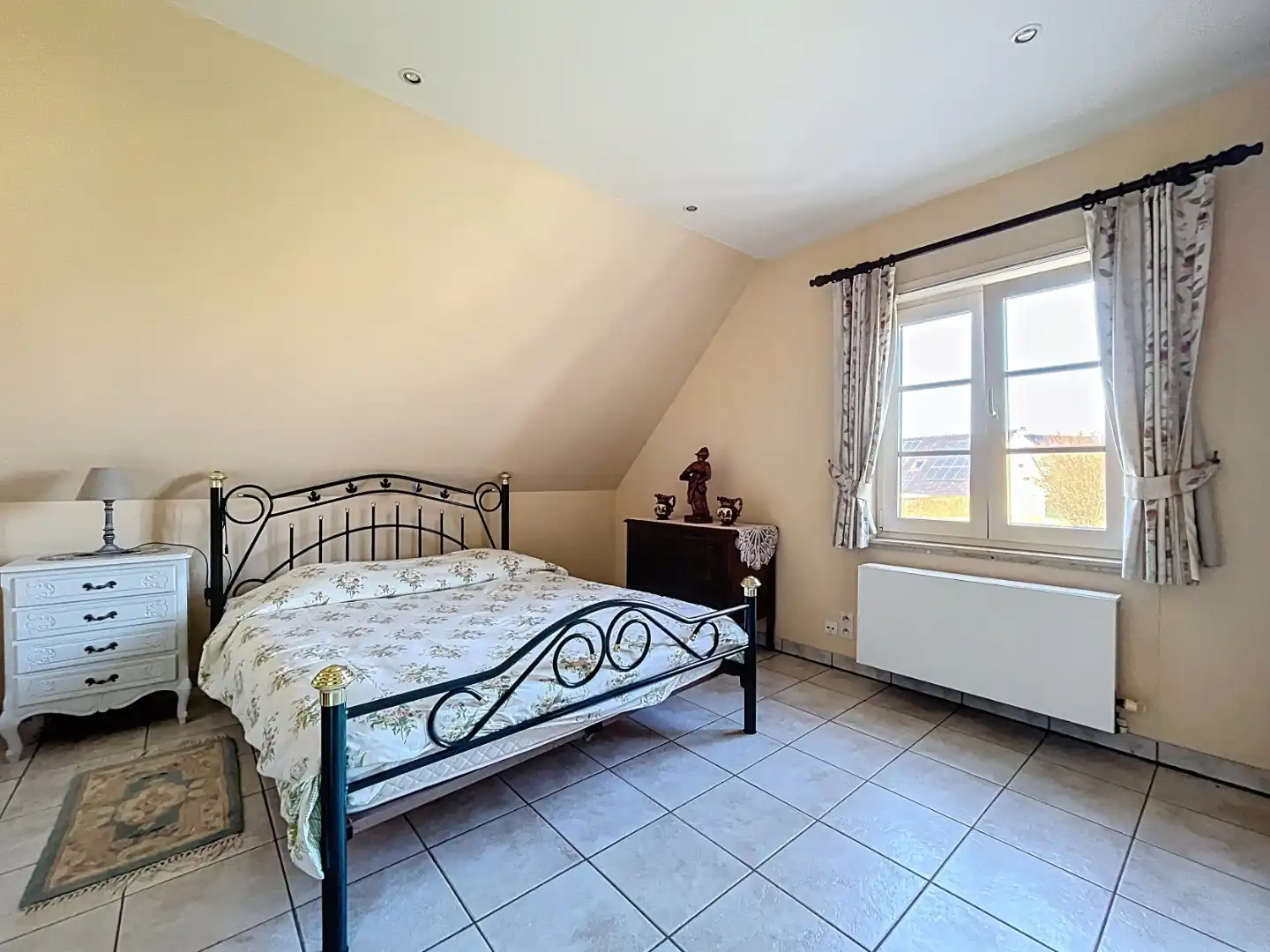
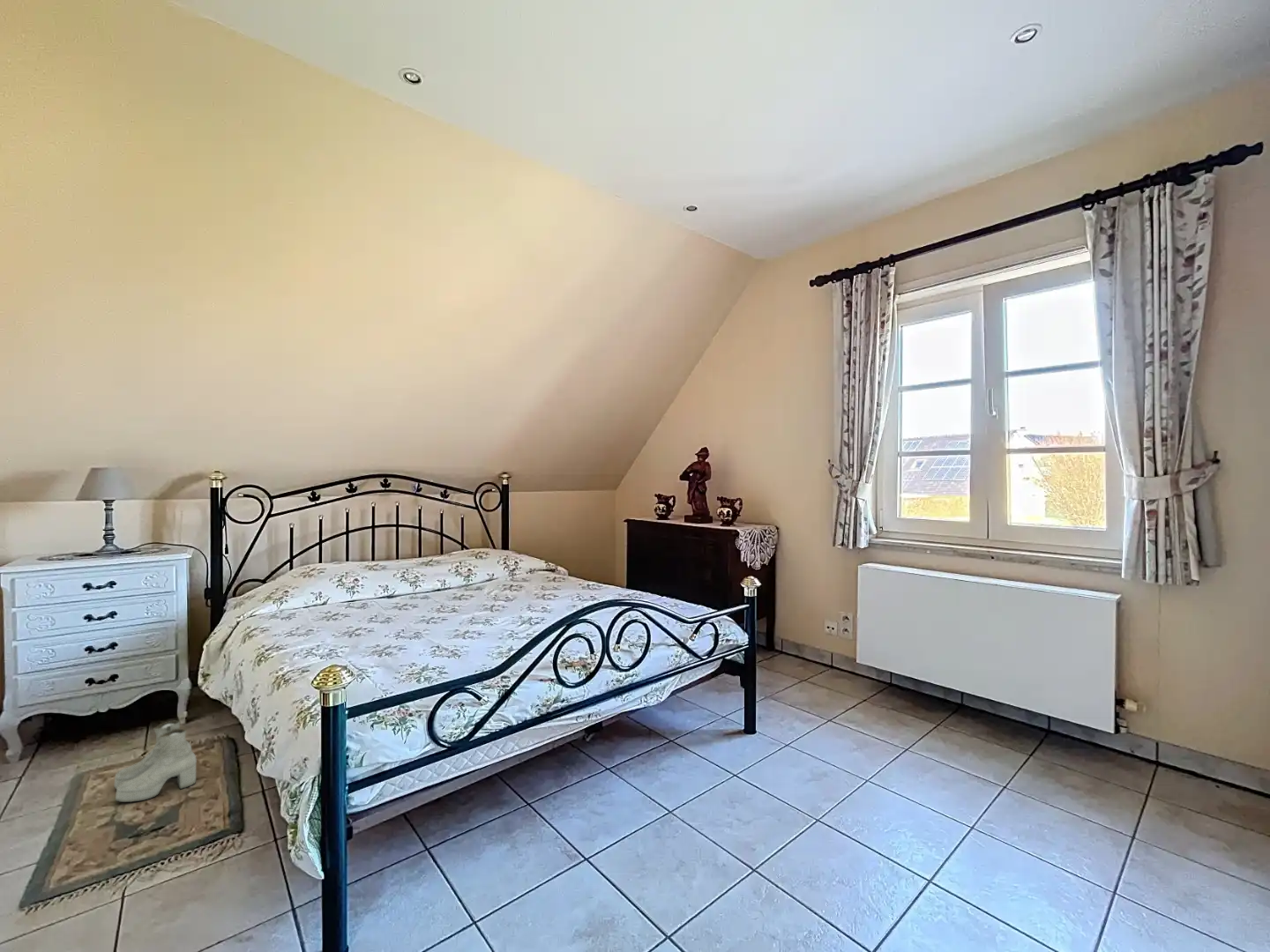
+ boots [113,720,198,803]
